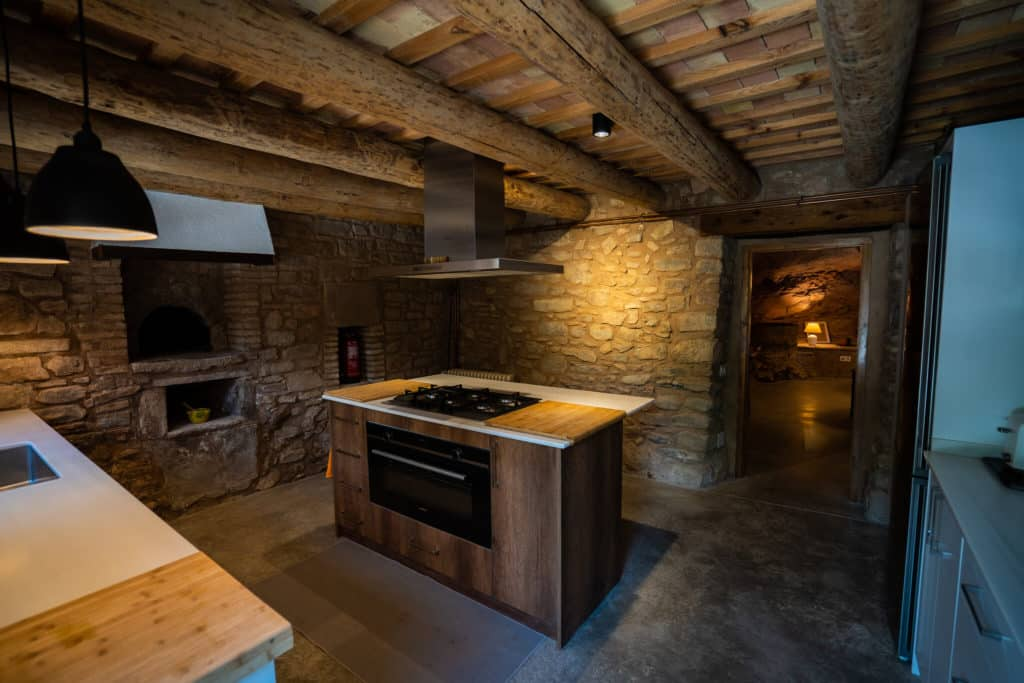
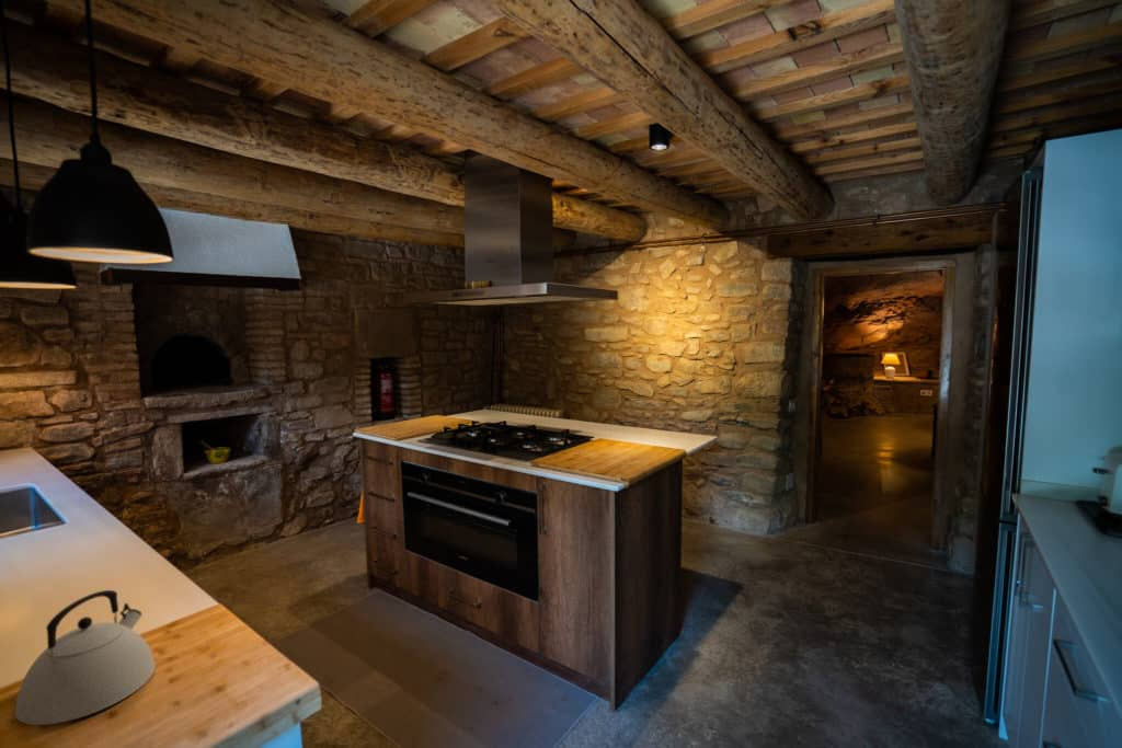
+ kettle [14,589,157,726]
